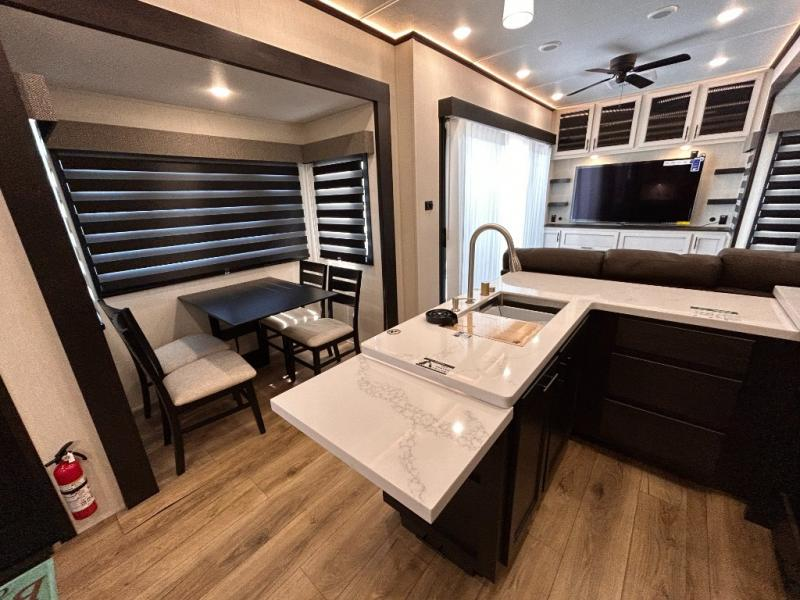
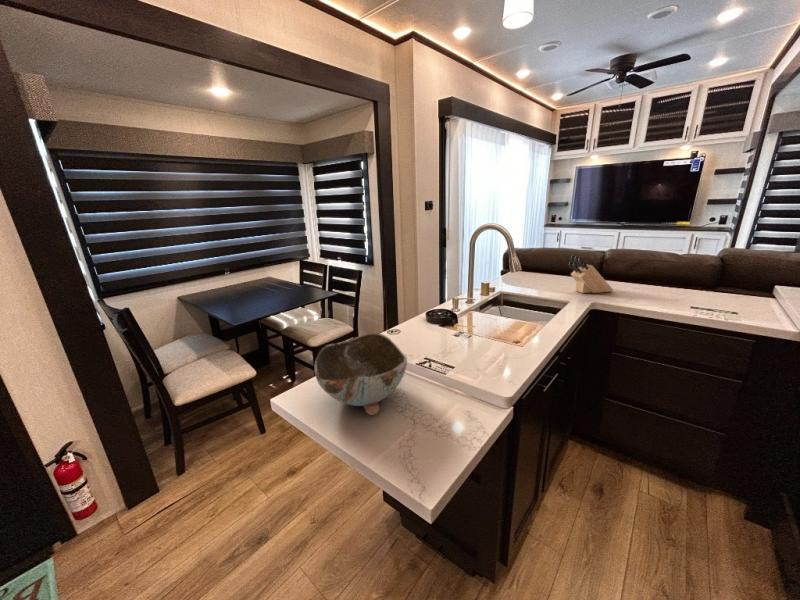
+ knife block [568,254,614,294]
+ bowl [314,332,408,416]
